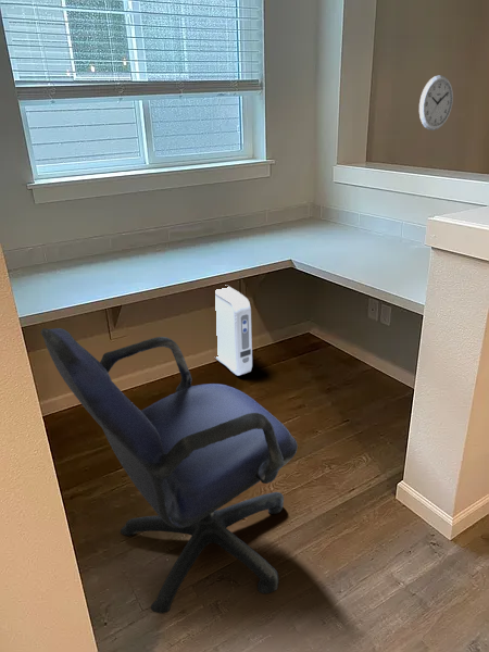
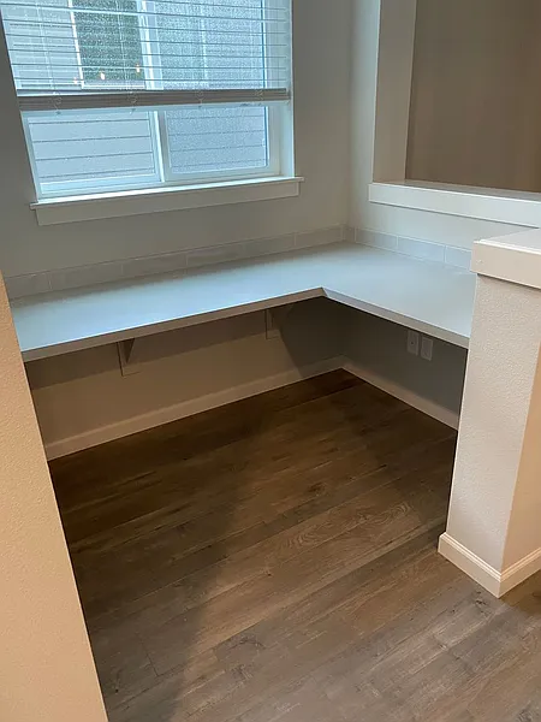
- office chair [40,327,299,614]
- air purifier [215,285,253,377]
- wall clock [418,74,454,131]
